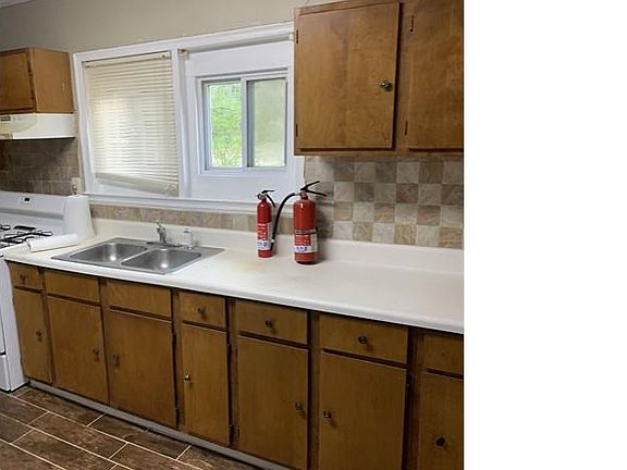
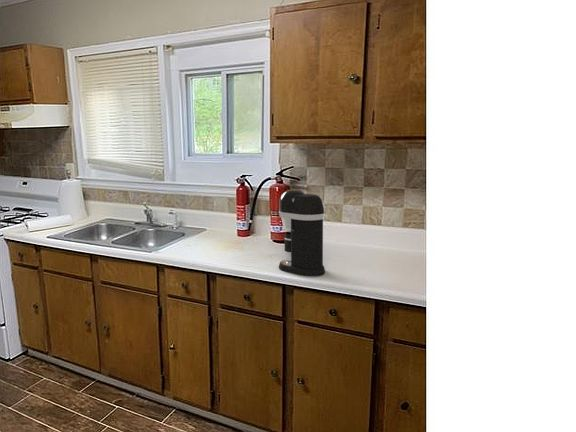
+ coffee maker [278,188,326,277]
